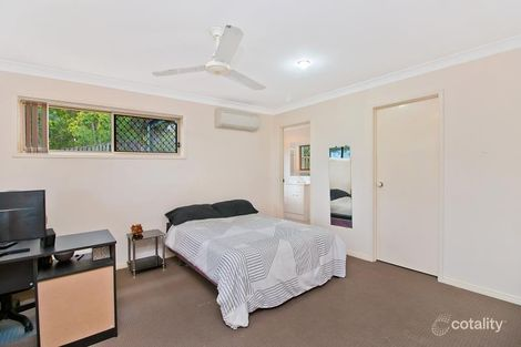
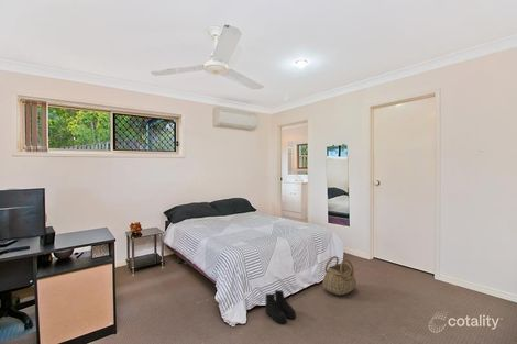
+ boots [264,289,297,324]
+ basket [322,255,358,297]
